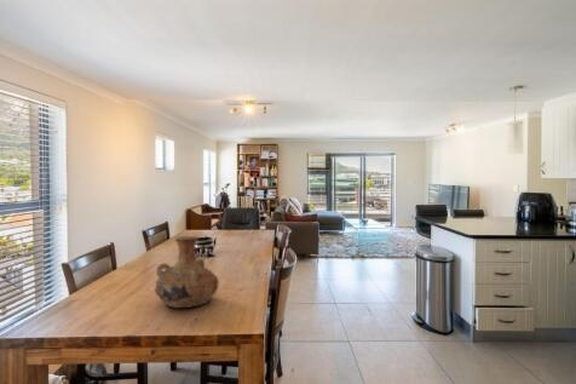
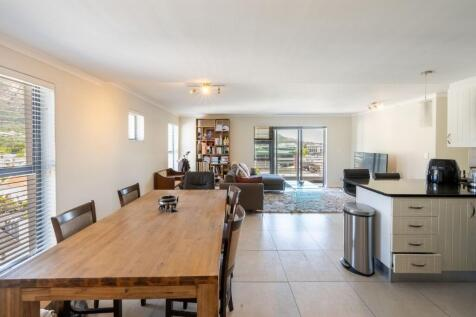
- vase [154,235,219,309]
